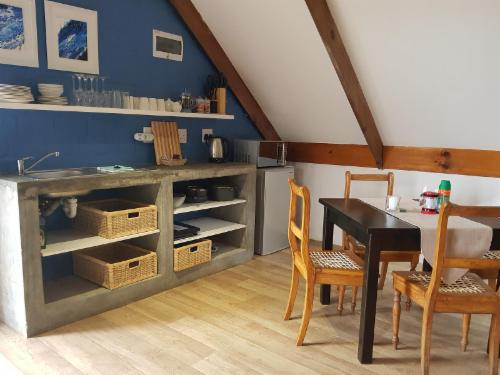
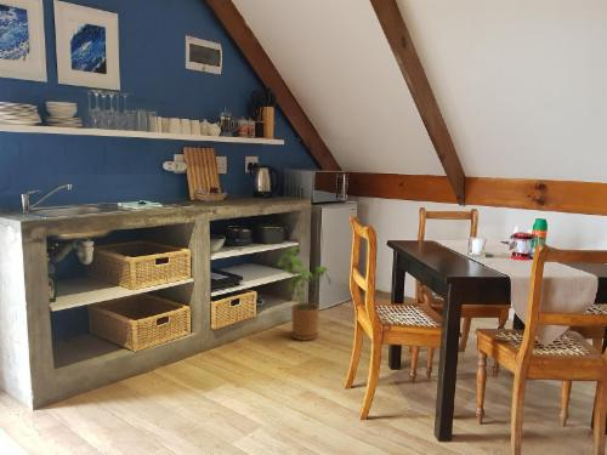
+ house plant [276,246,331,342]
